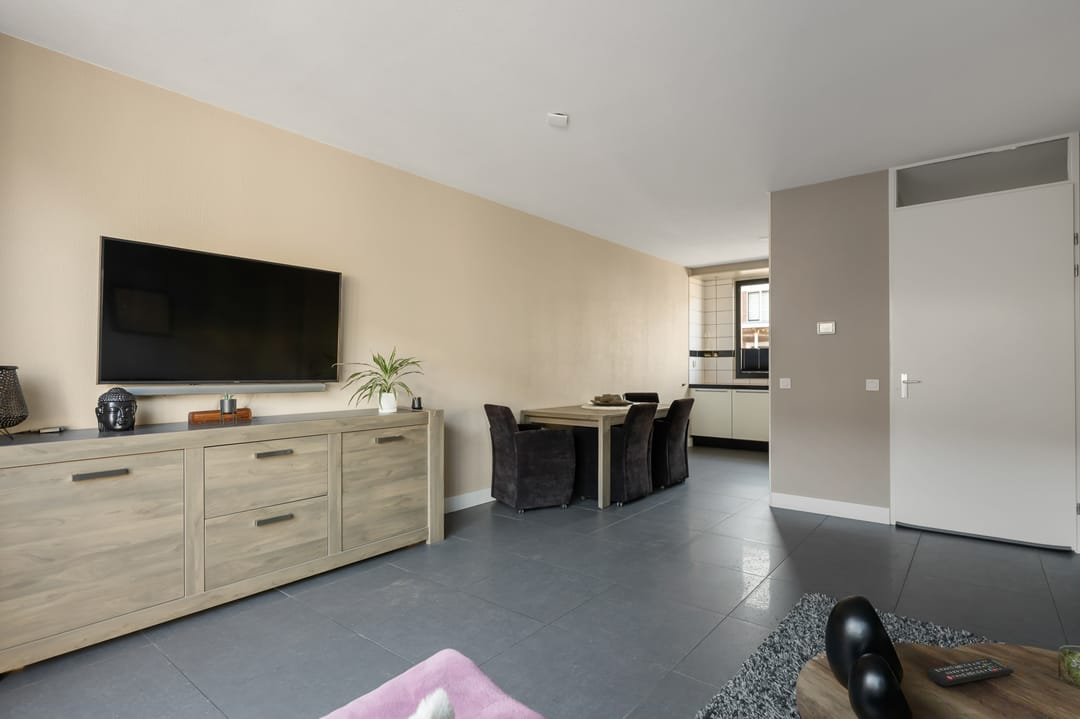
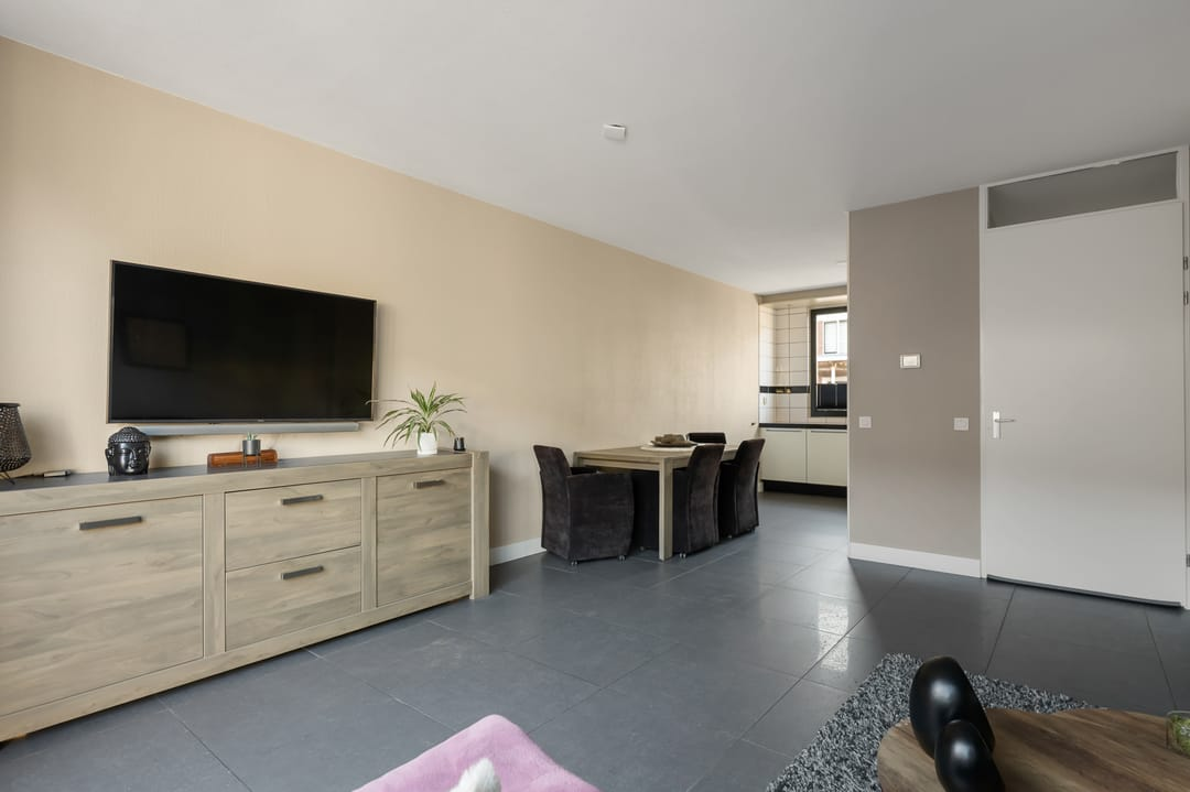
- remote control [926,657,1014,687]
